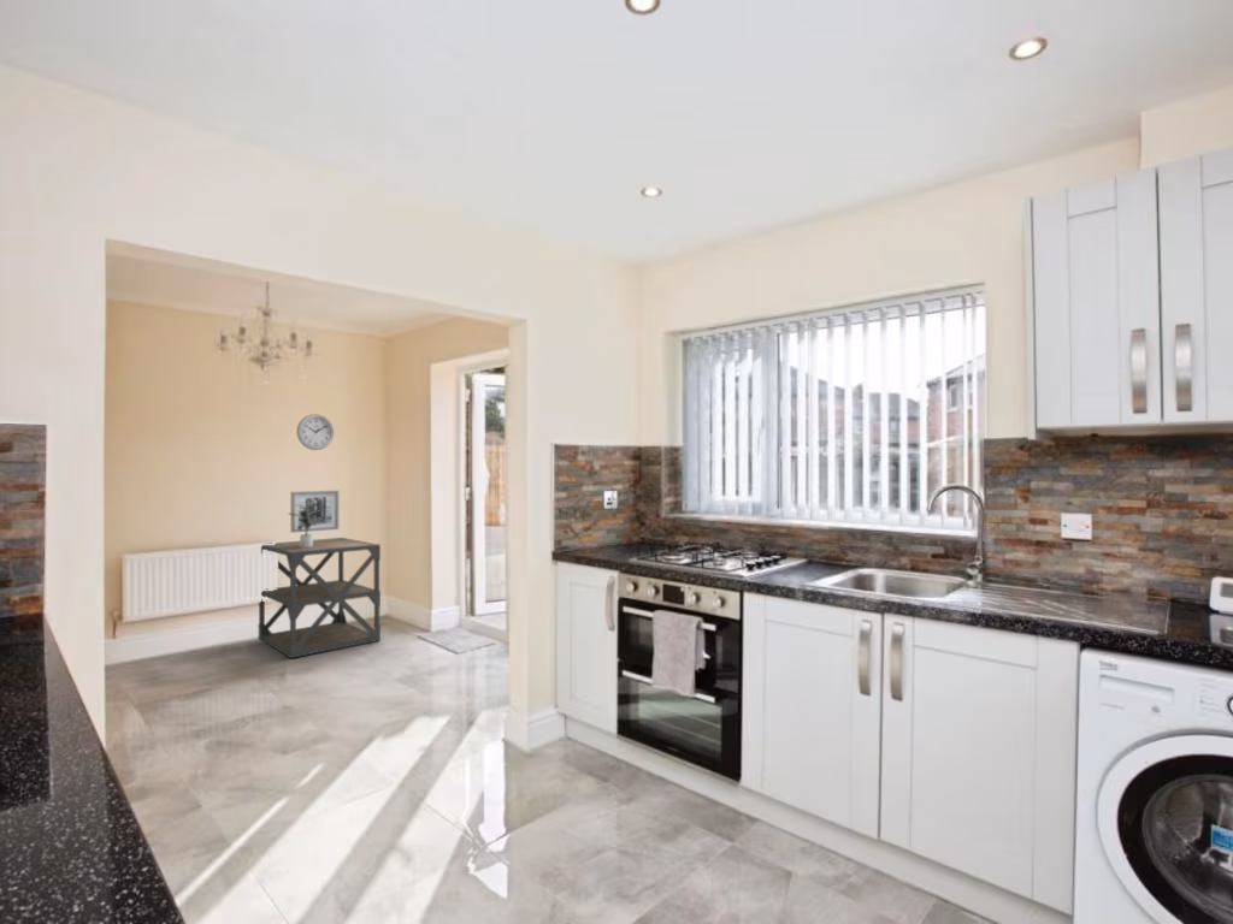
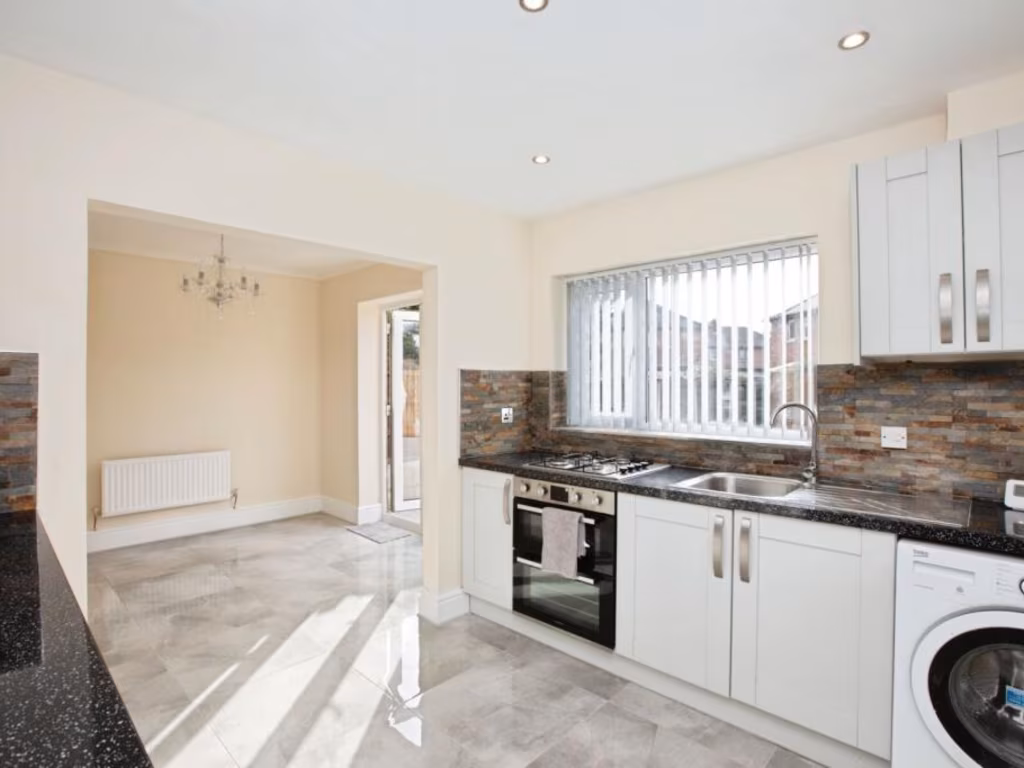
- shelving unit [256,537,382,659]
- wall clock [296,413,335,451]
- wall art [290,490,340,534]
- potted plant [287,502,321,547]
